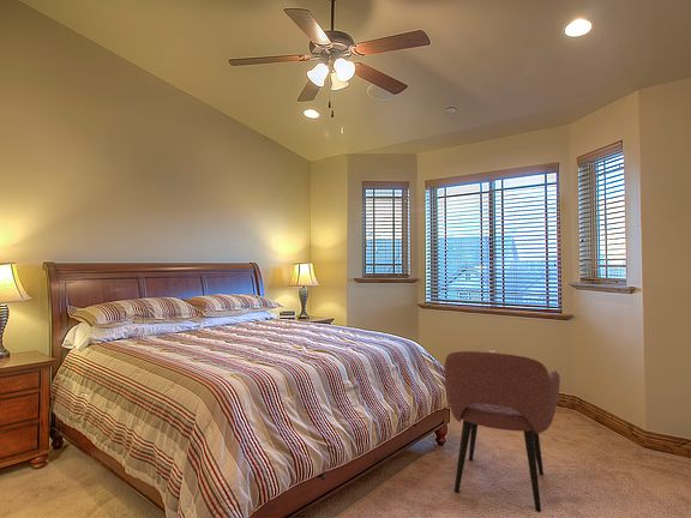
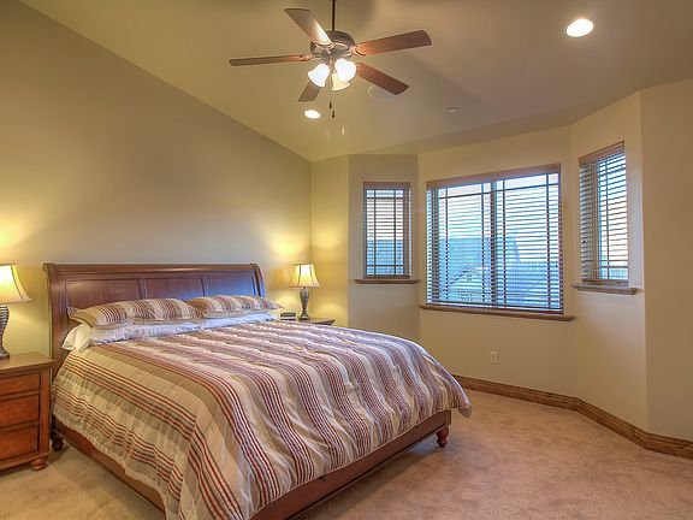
- armchair [443,350,561,513]
